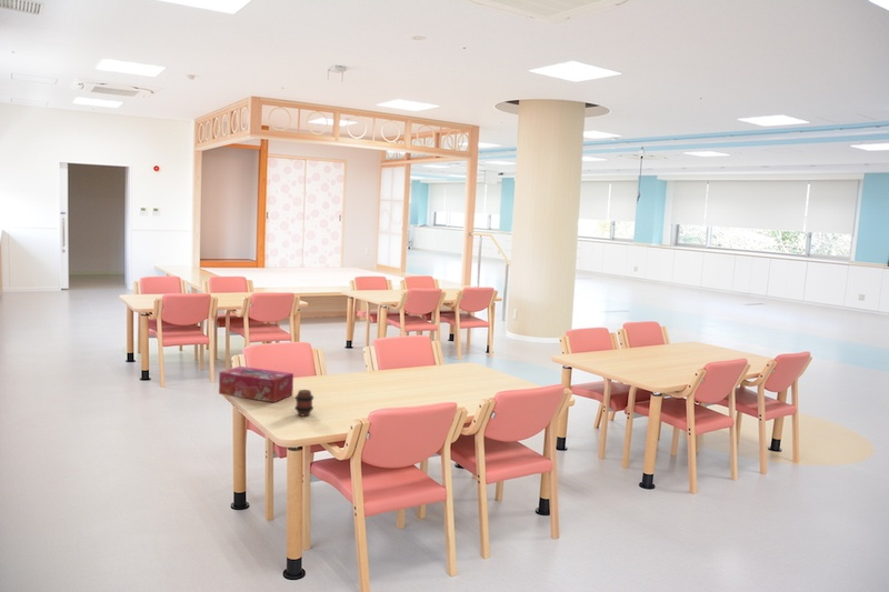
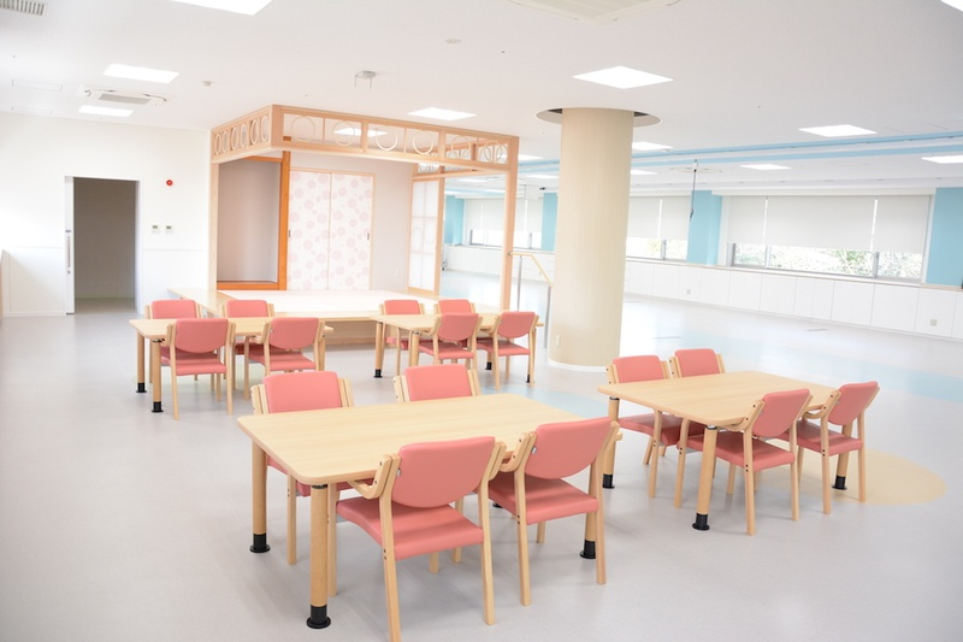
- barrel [293,389,314,418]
- tissue box [218,365,294,403]
